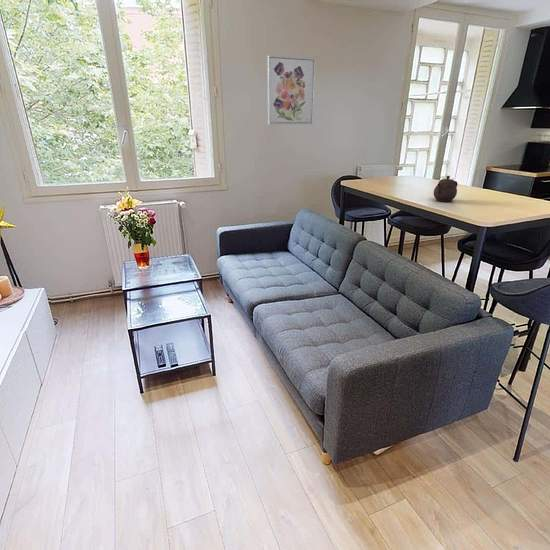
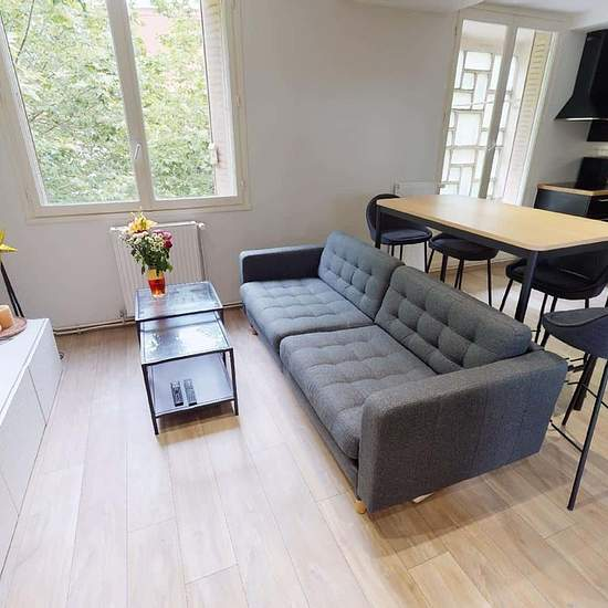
- wall art [266,55,316,125]
- teapot [433,175,458,203]
